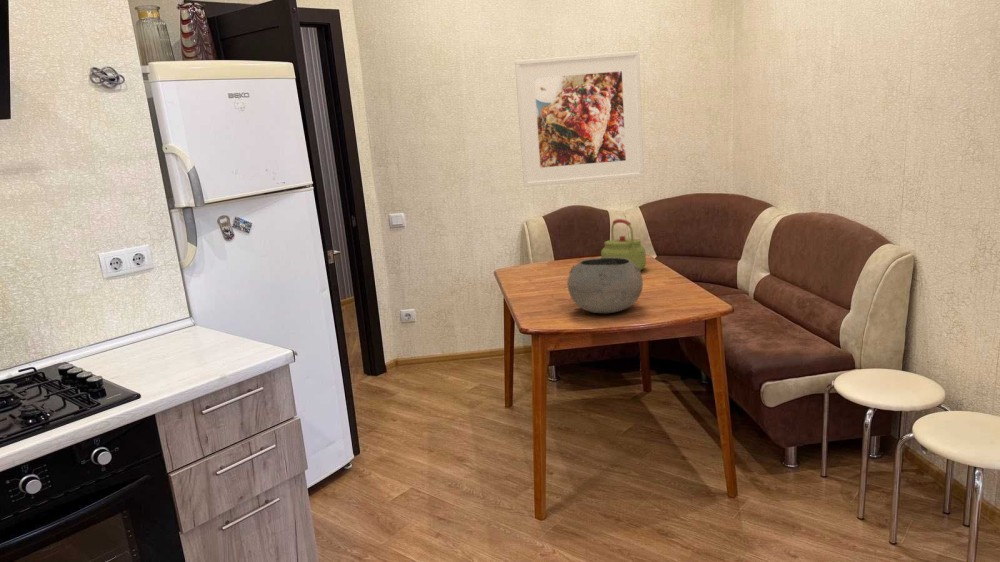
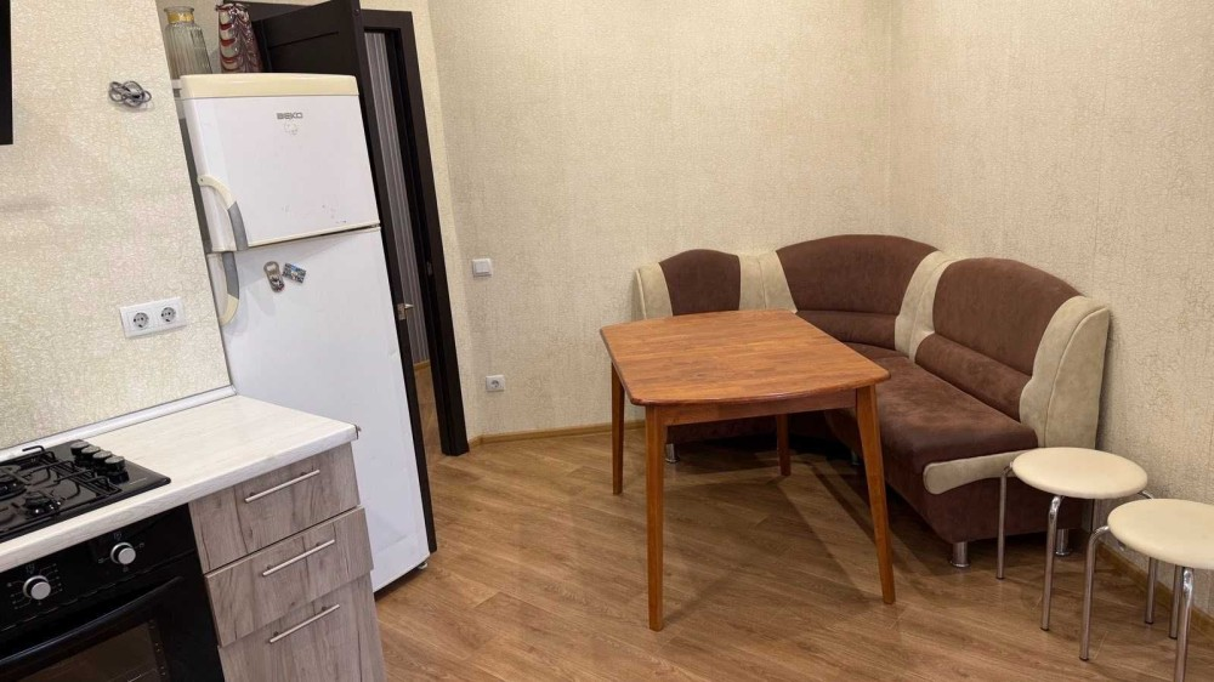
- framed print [514,50,645,188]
- bowl [566,257,644,314]
- kettle [600,218,647,271]
